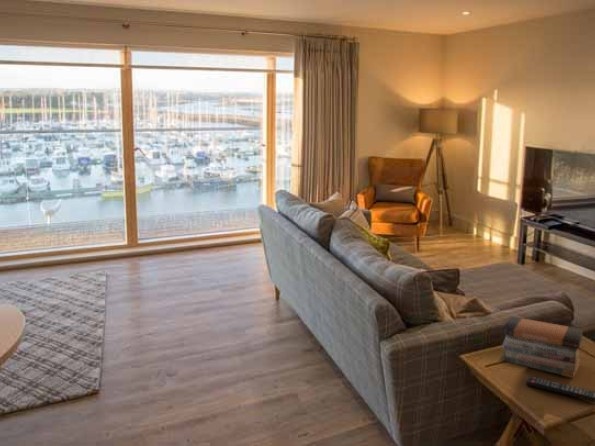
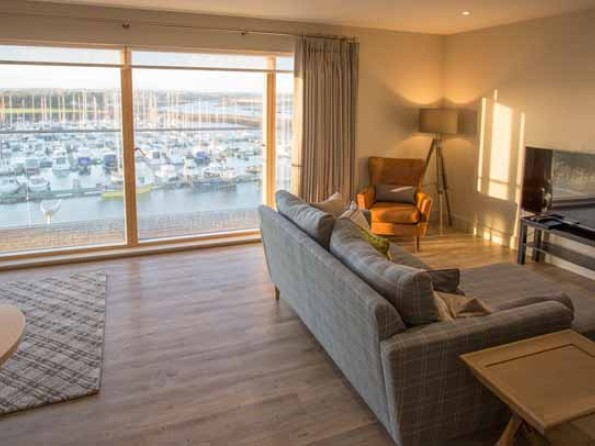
- remote control [525,376,595,403]
- book stack [501,315,584,379]
